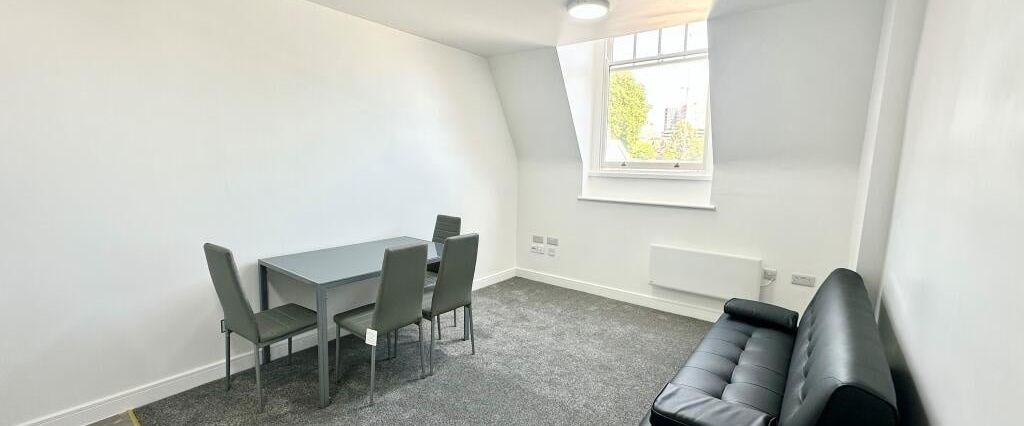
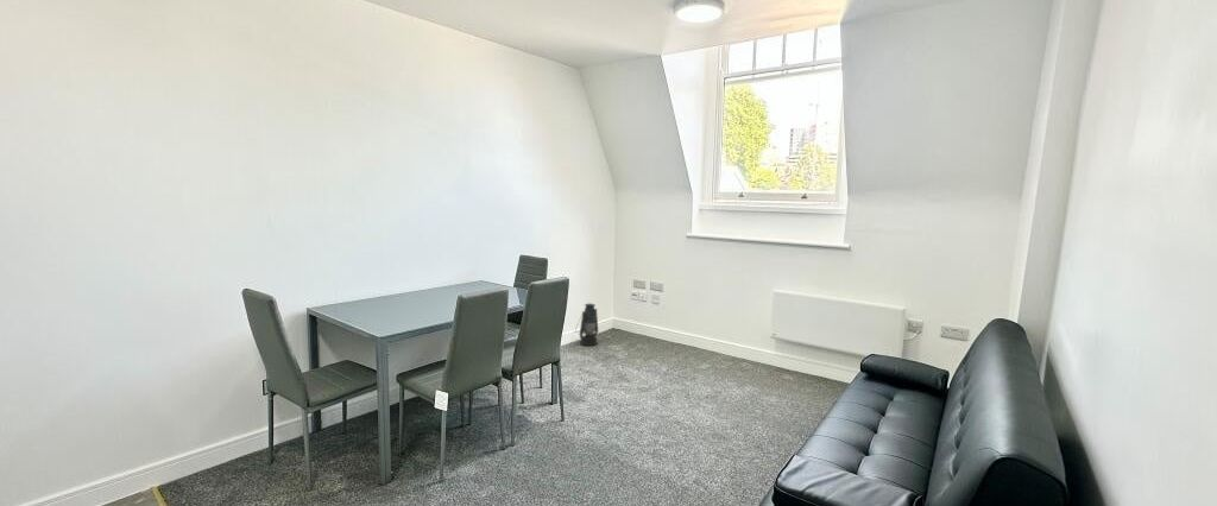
+ lantern [574,303,599,347]
